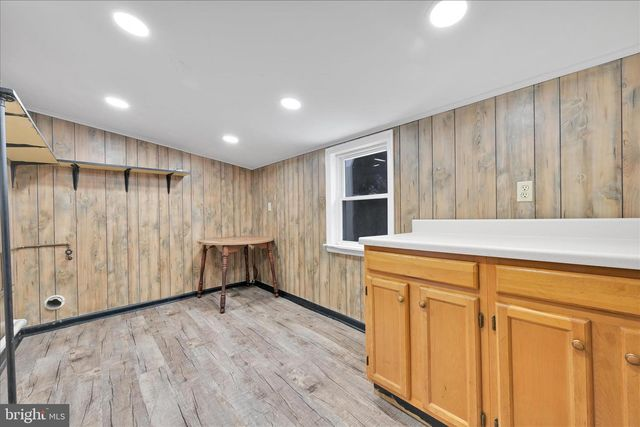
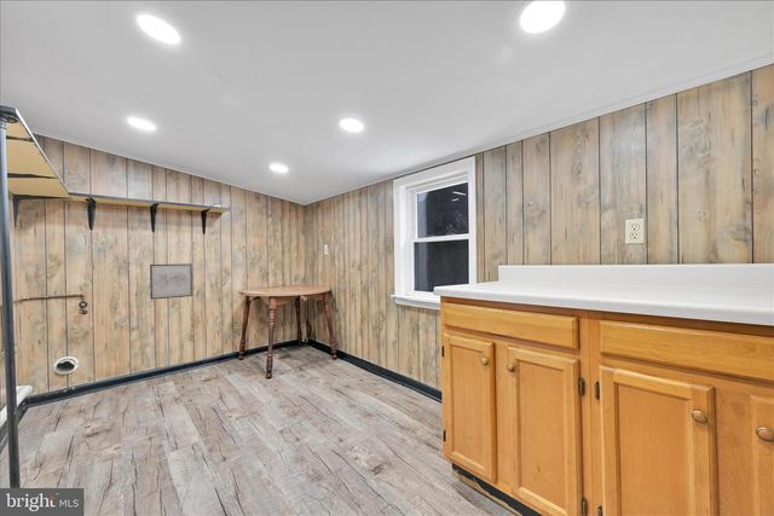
+ wall art [149,262,194,301]
